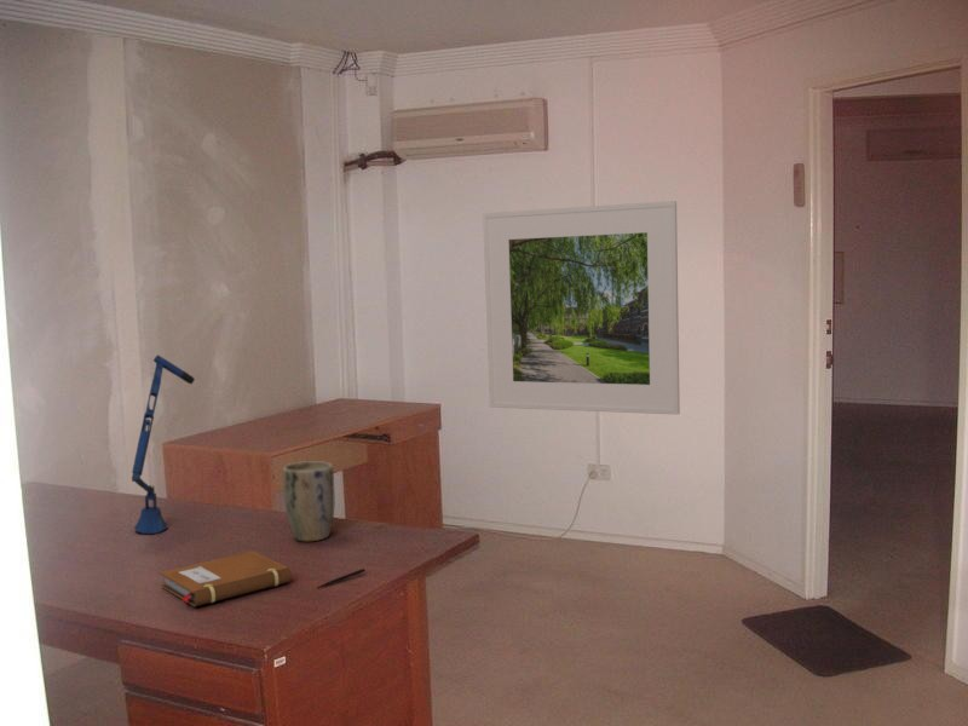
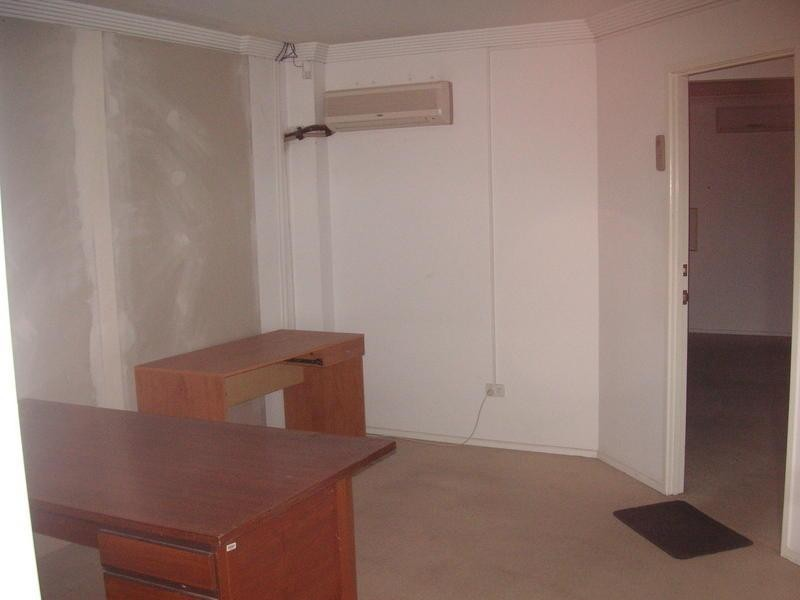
- plant pot [282,460,335,542]
- desk lamp [131,353,196,535]
- notebook [160,549,293,607]
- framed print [482,200,681,416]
- pen [316,567,367,589]
